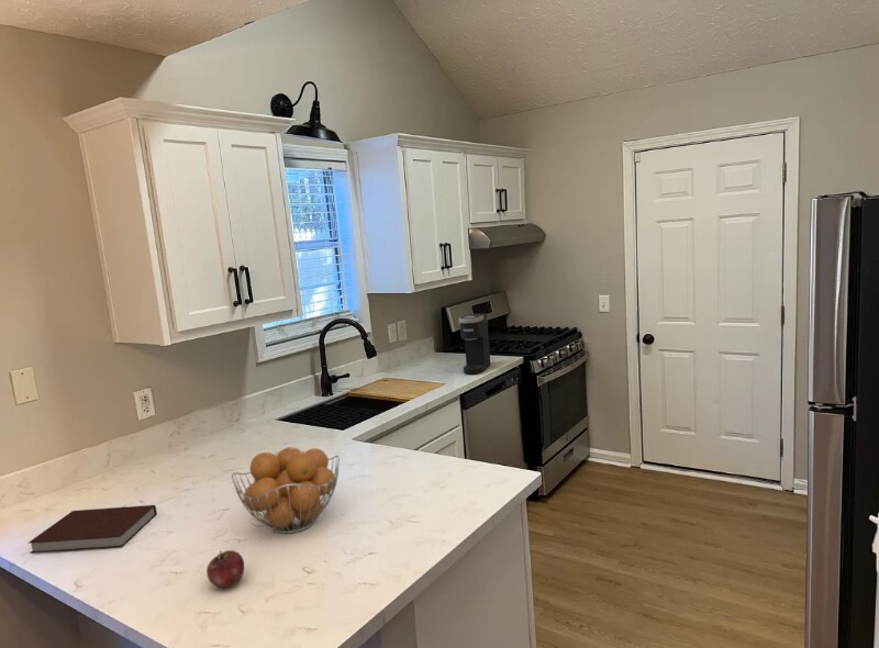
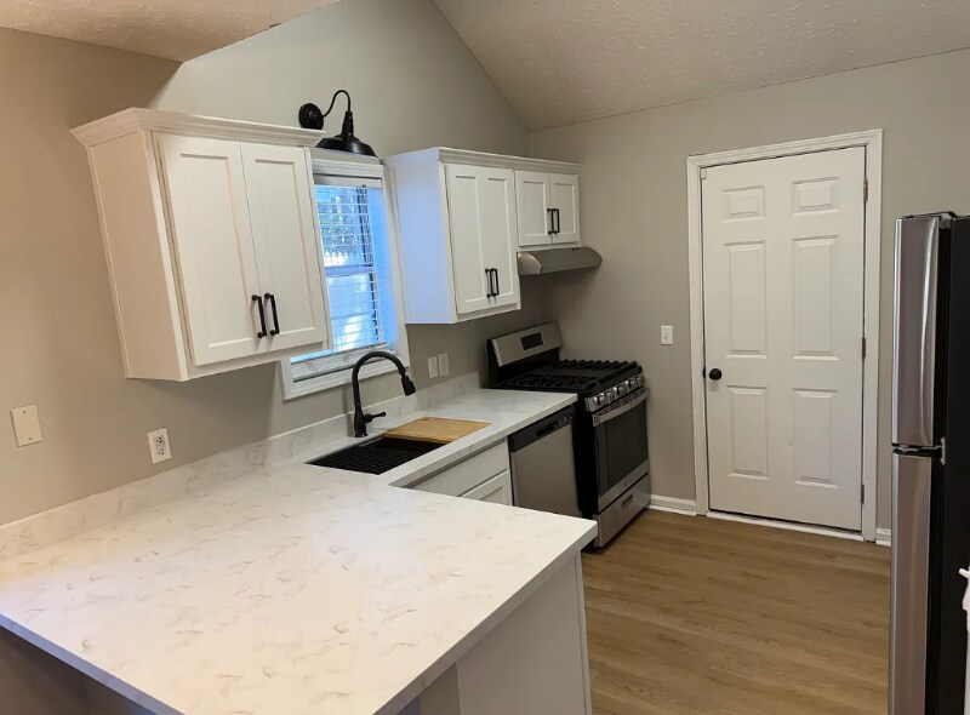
- coffee maker [458,313,491,376]
- apple [205,549,245,589]
- fruit basket [231,446,341,535]
- notebook [27,504,158,555]
